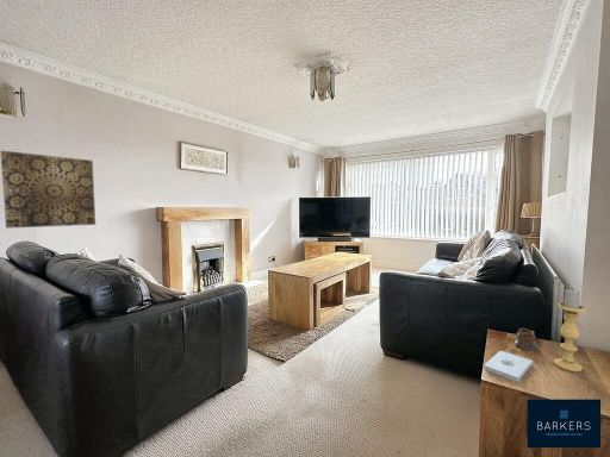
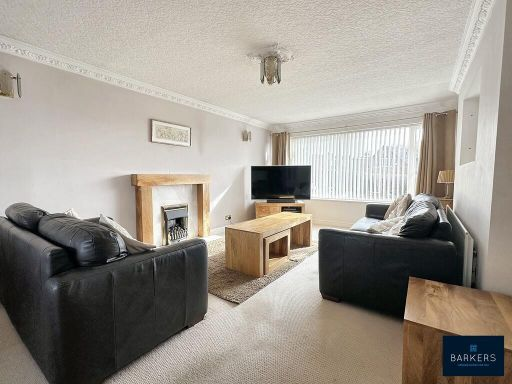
- notepad [484,350,534,383]
- candle holder [553,288,586,373]
- wall art [0,150,97,230]
- mug [513,327,537,351]
